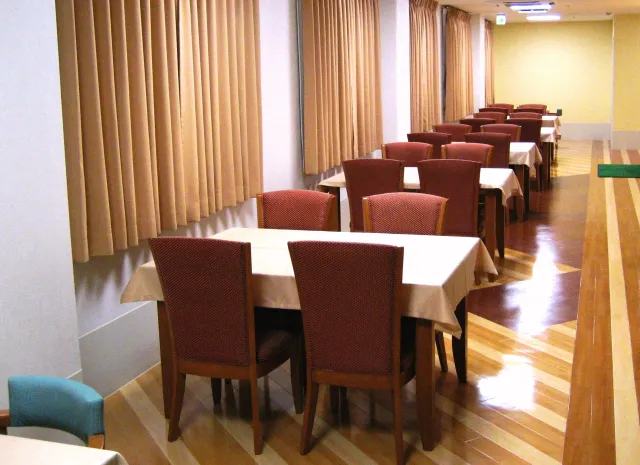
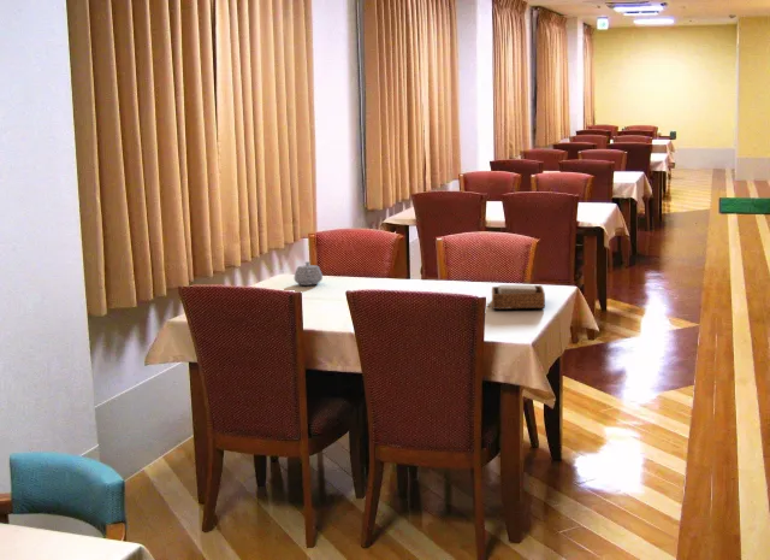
+ napkin holder [491,284,546,311]
+ teapot [294,260,324,287]
